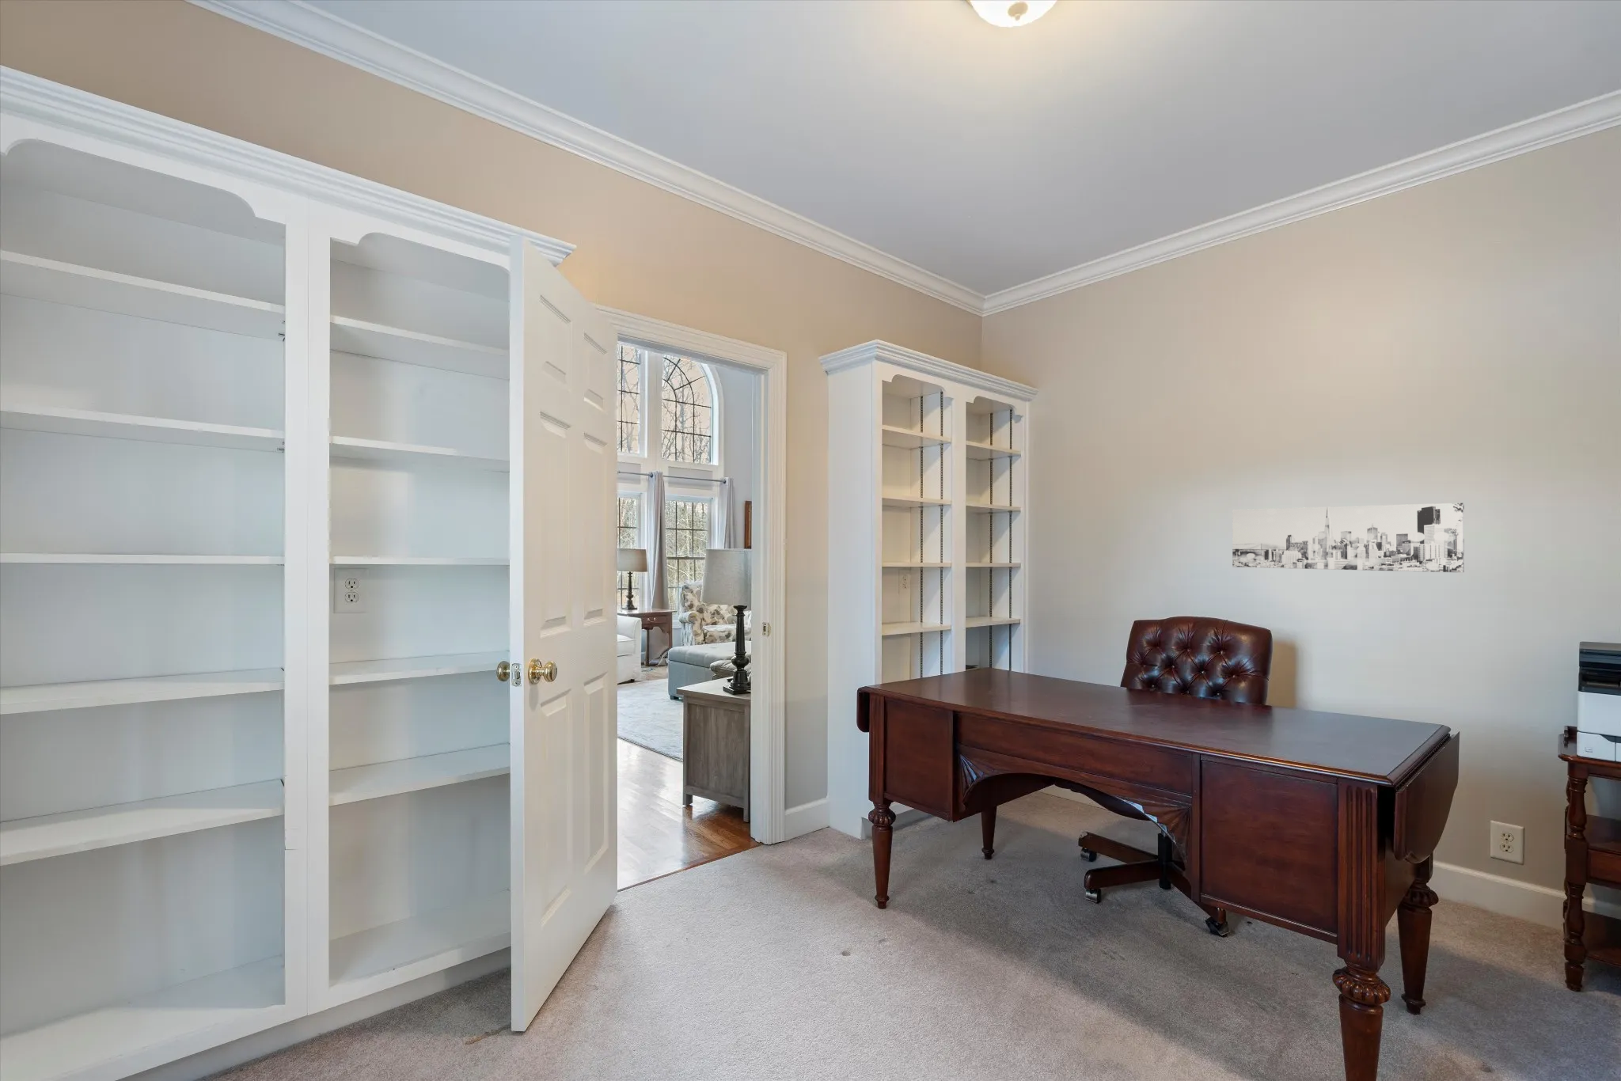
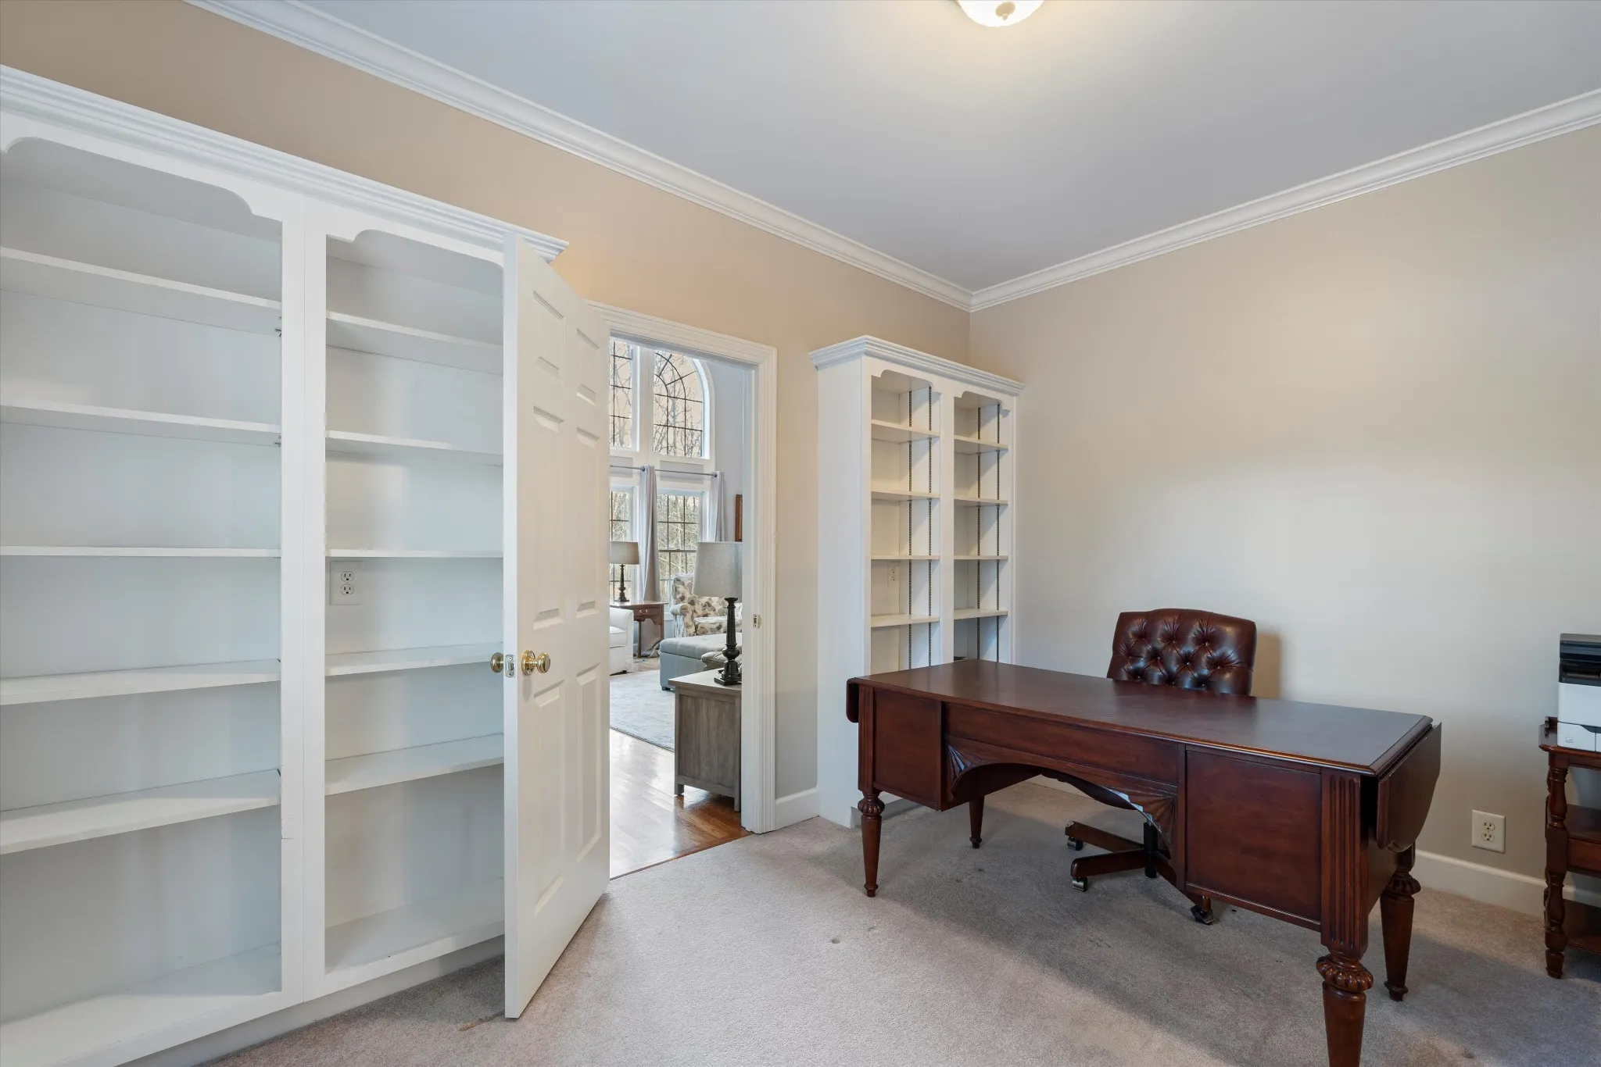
- wall art [1231,502,1465,574]
